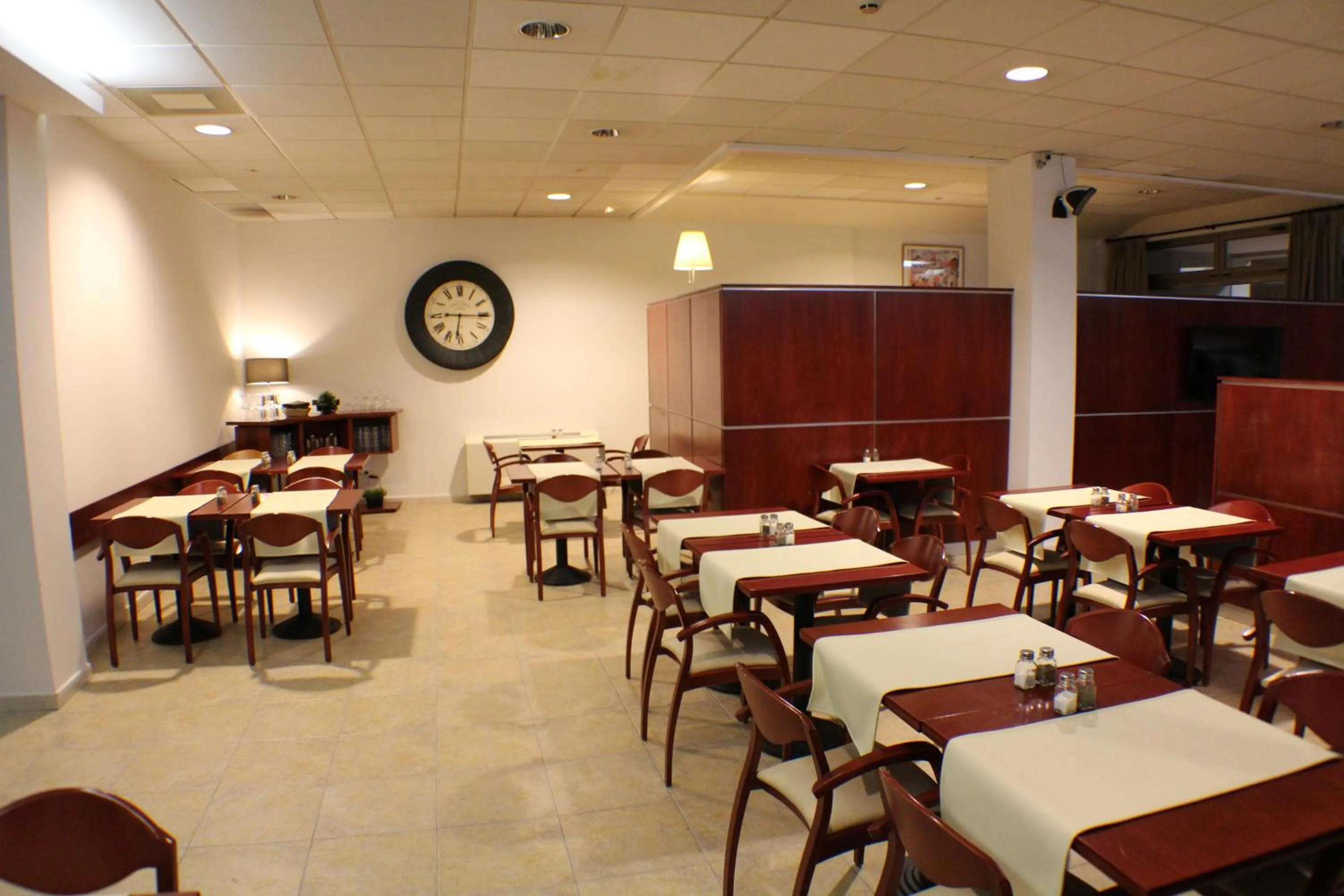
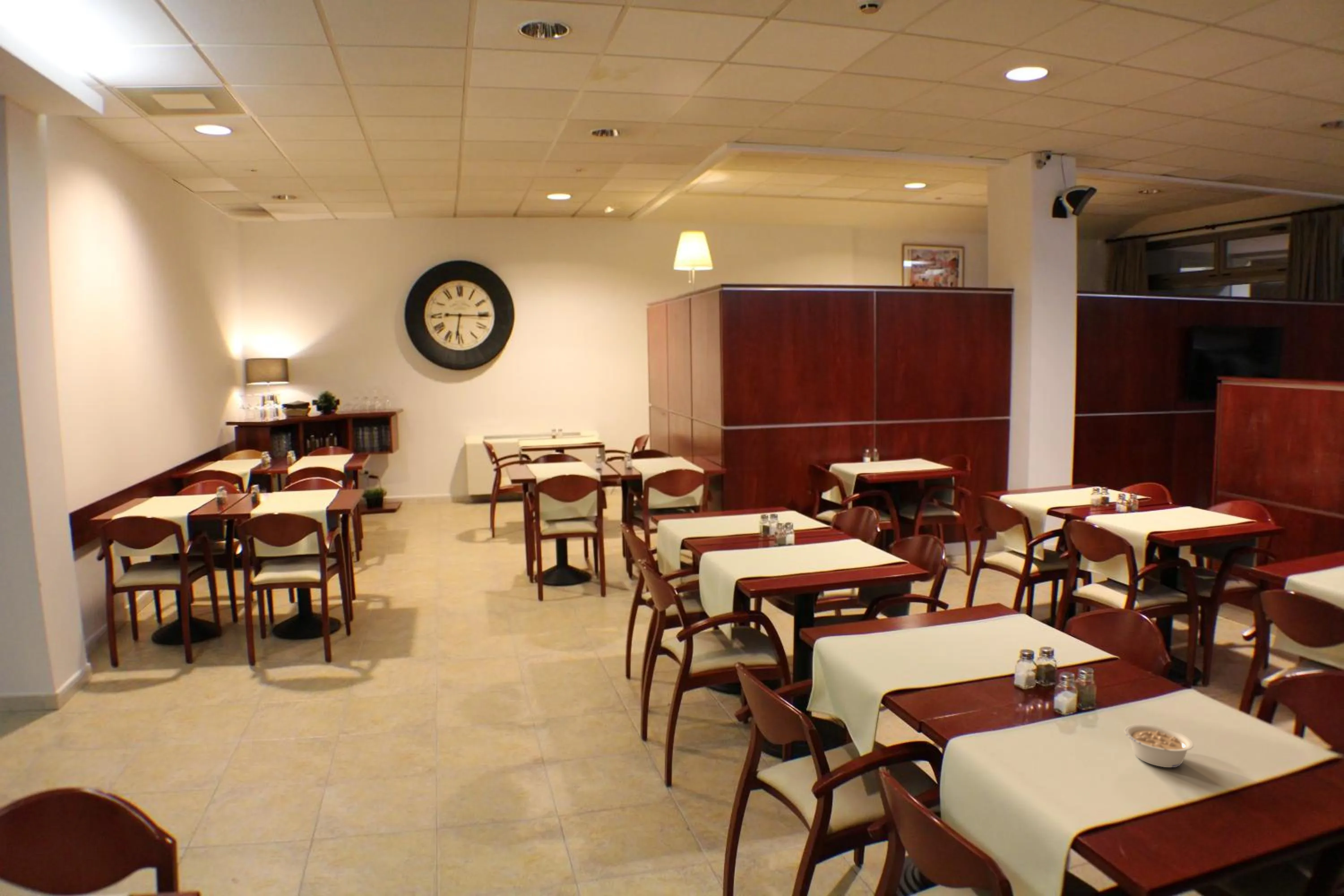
+ legume [1124,724,1194,768]
